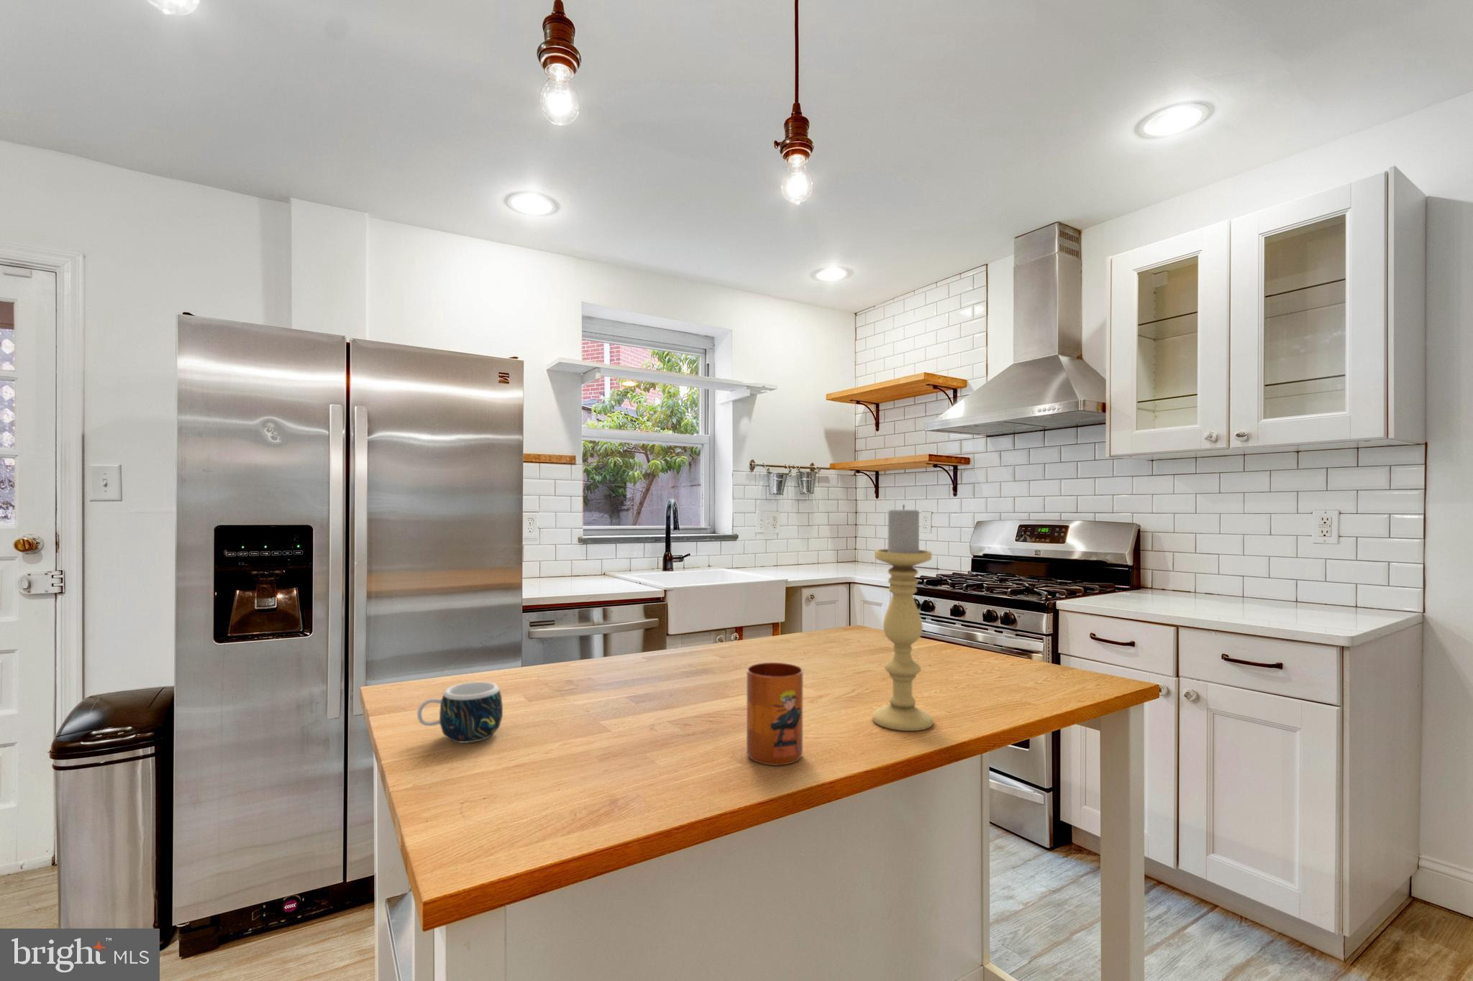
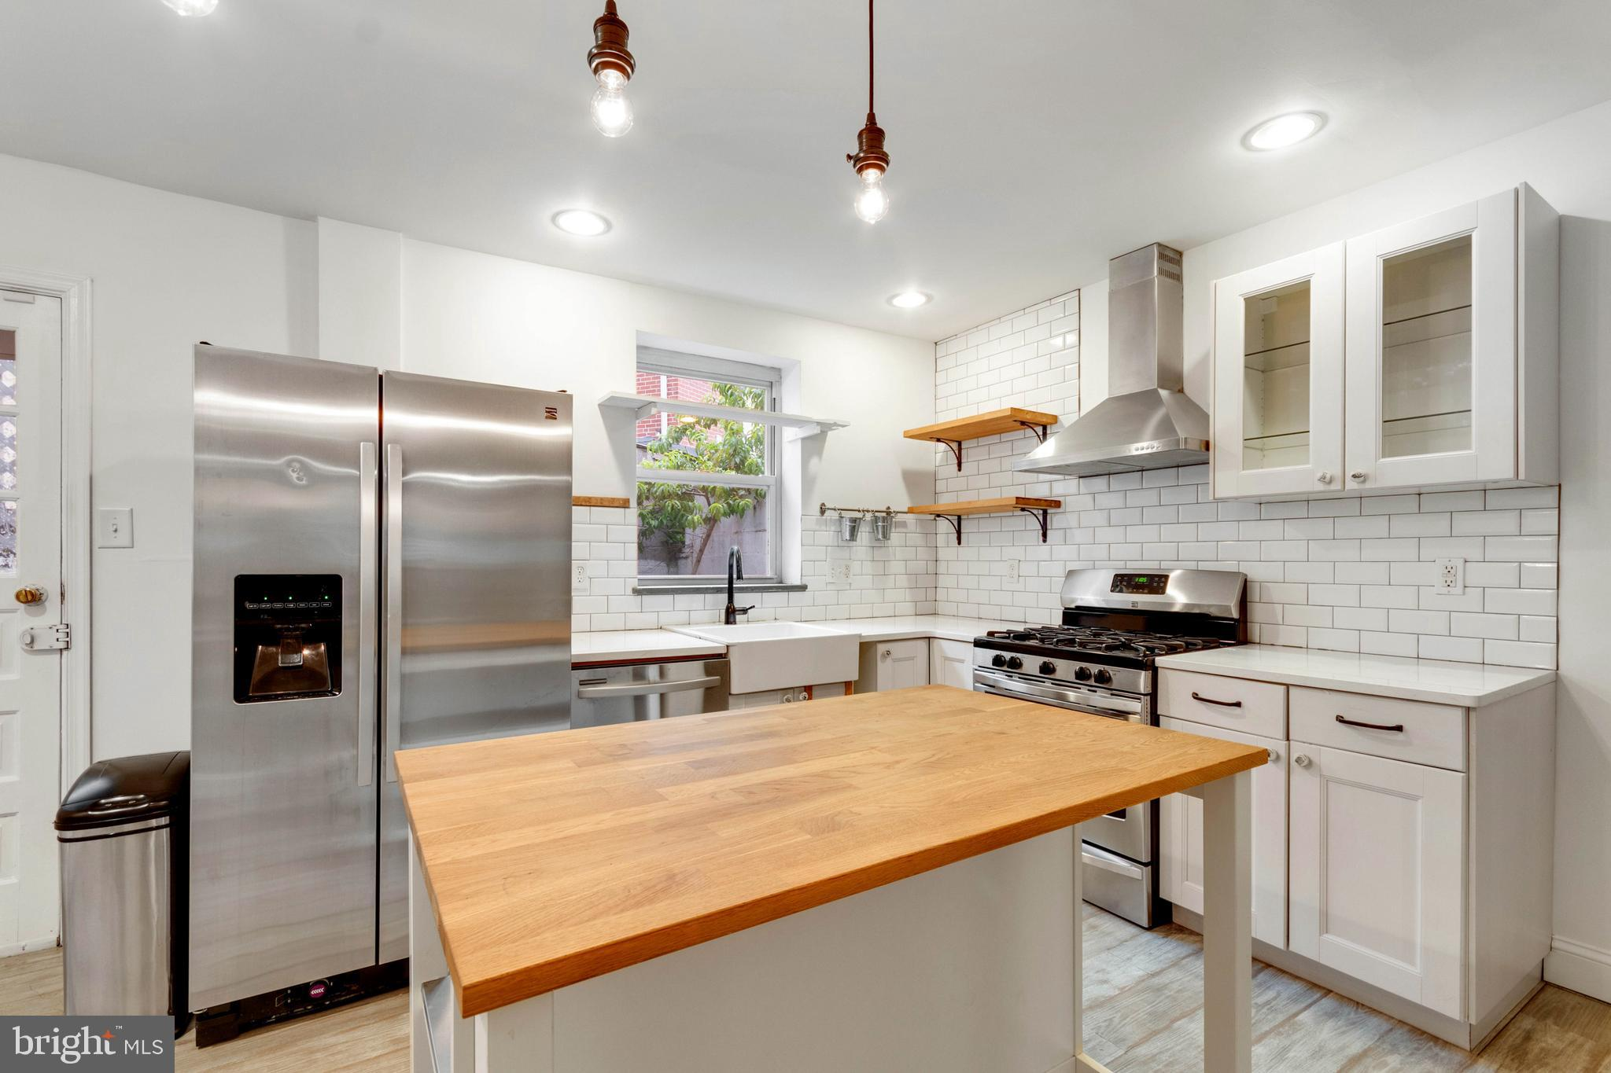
- mug [416,681,504,743]
- mug [746,662,804,766]
- candle holder [872,504,933,731]
